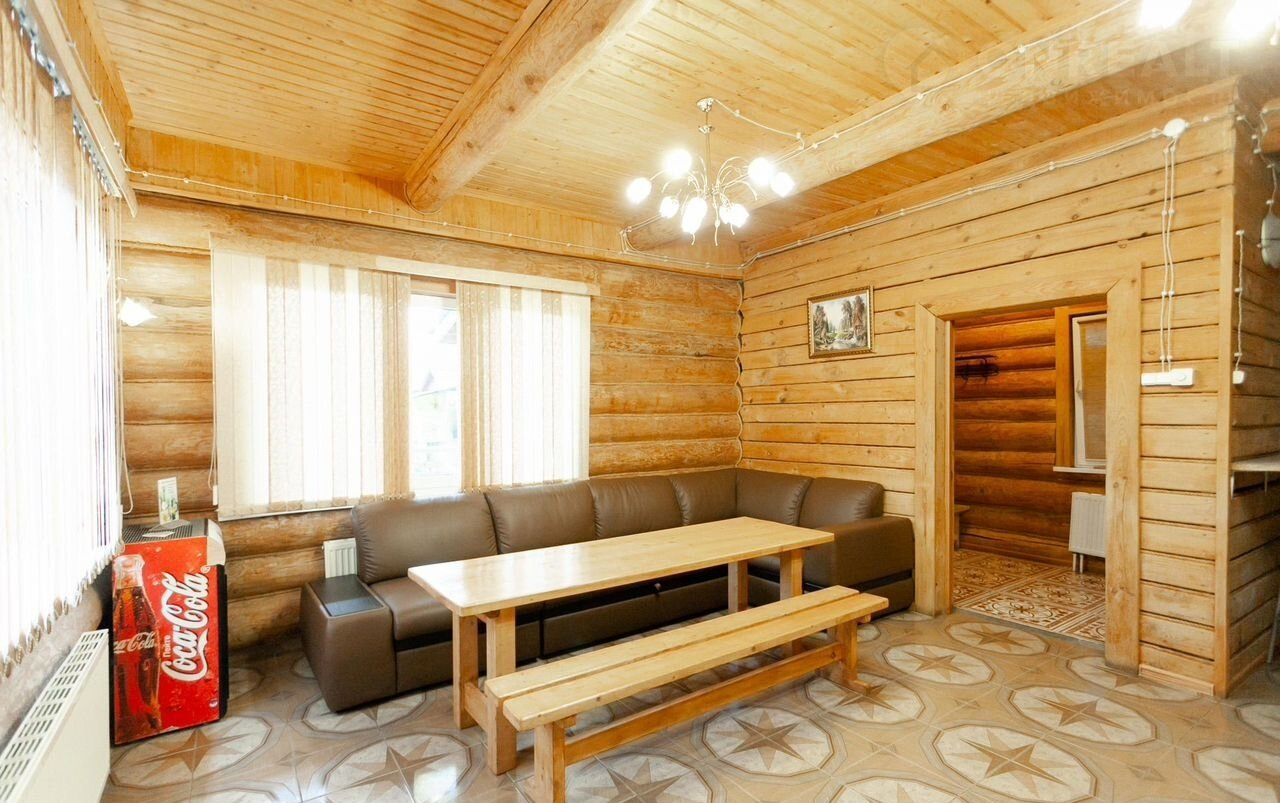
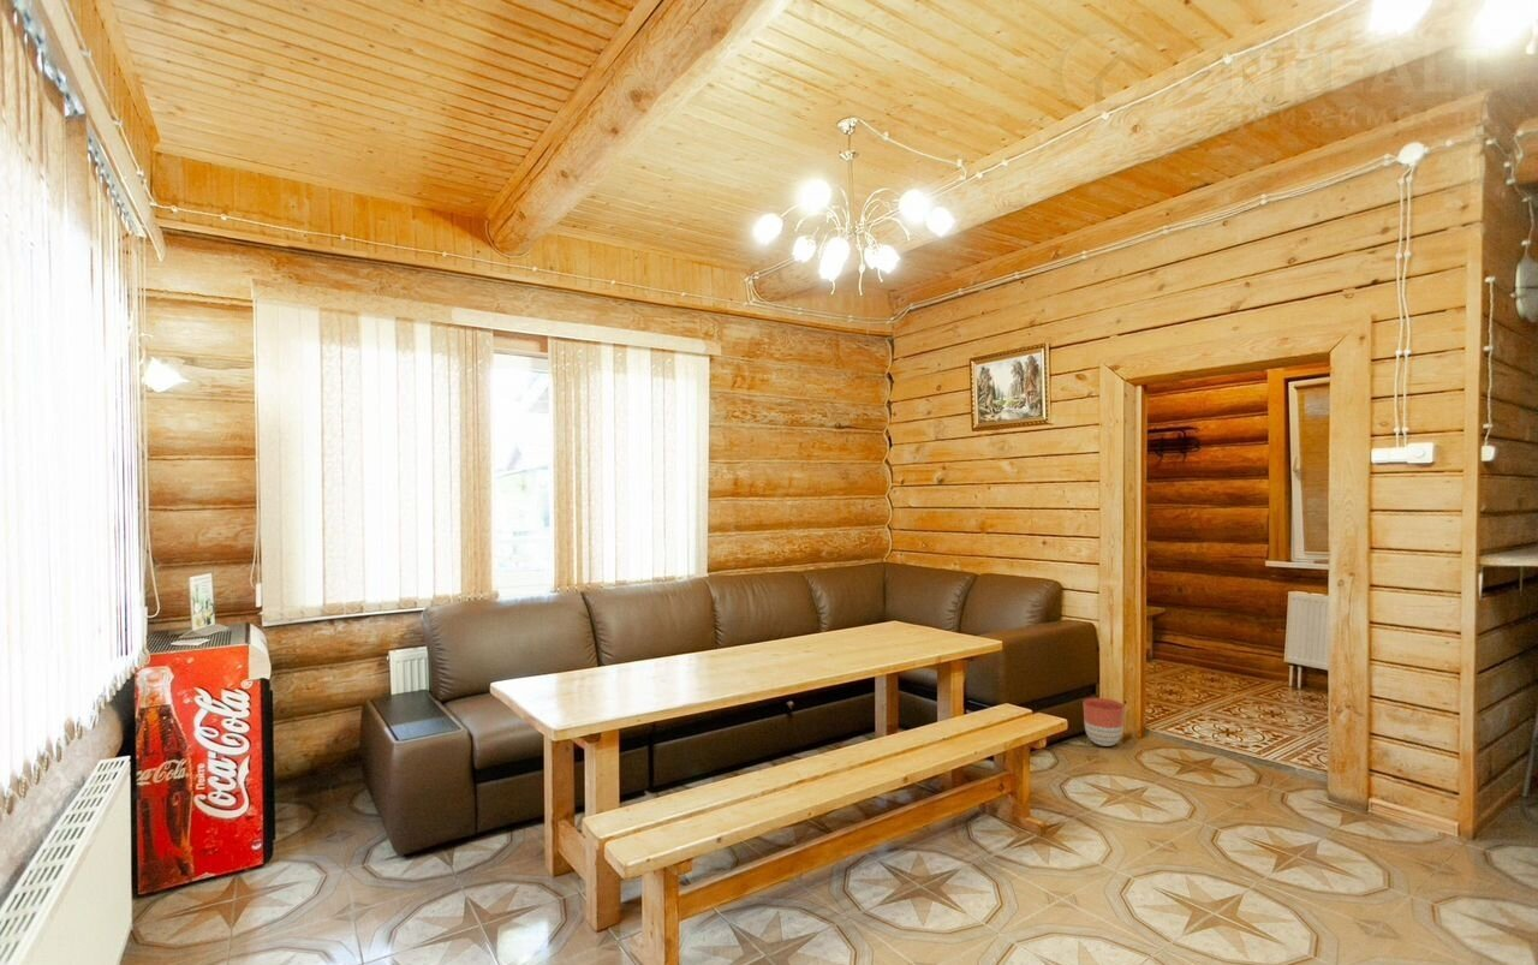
+ planter [1083,697,1126,747]
